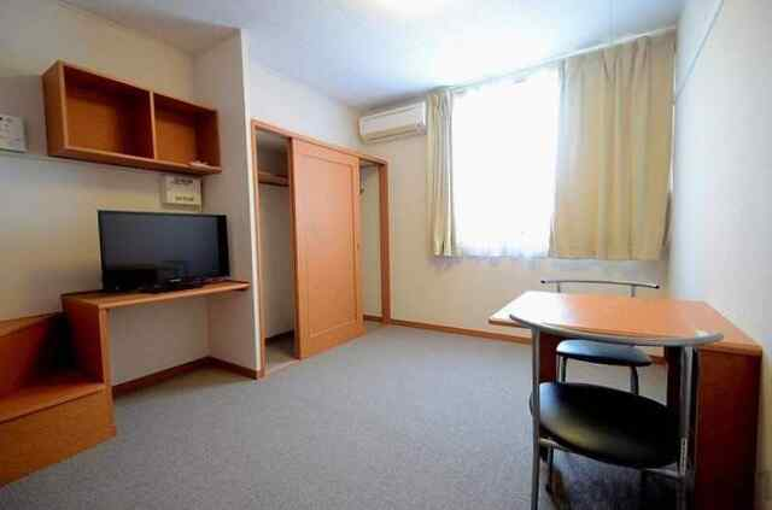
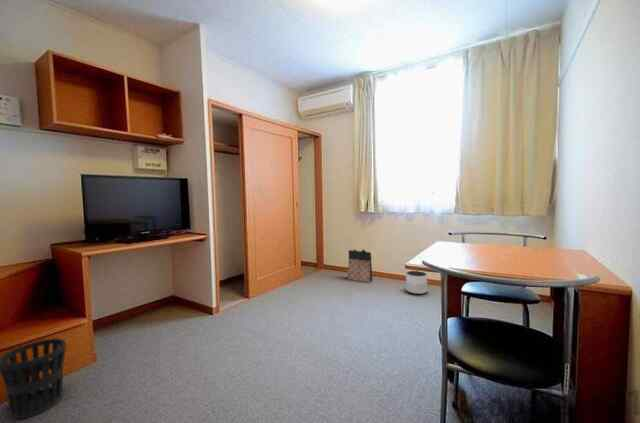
+ wastebasket [0,337,67,420]
+ bag [347,248,374,284]
+ planter [405,270,428,295]
